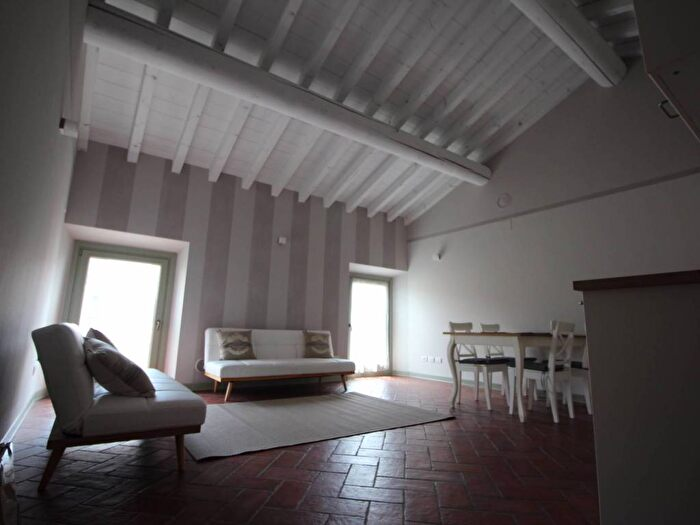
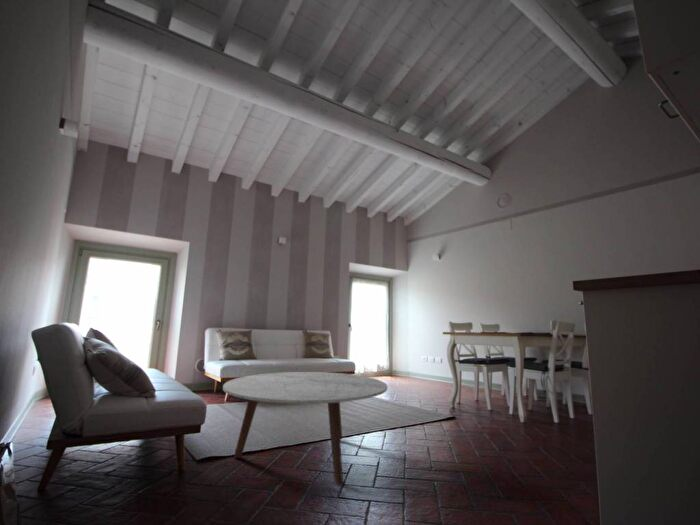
+ coffee table [222,371,389,487]
